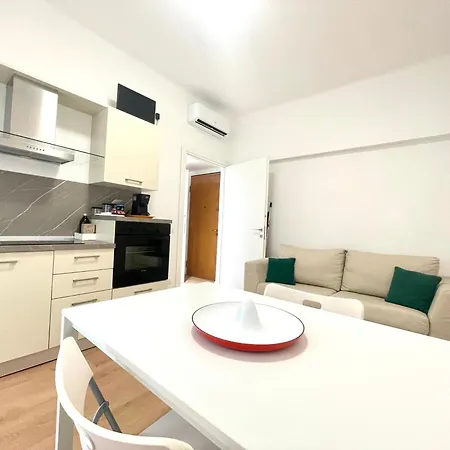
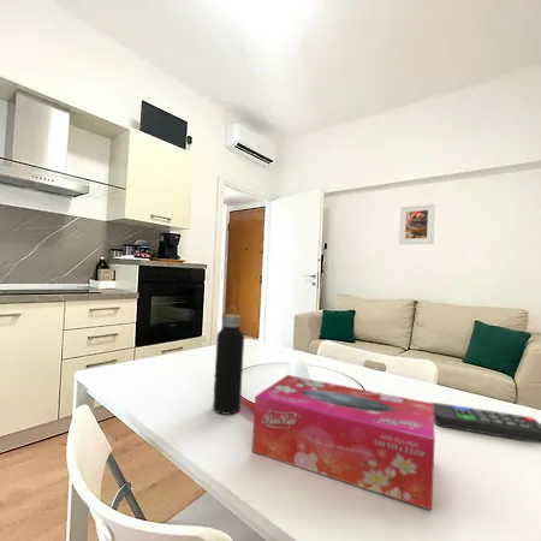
+ tissue box [251,374,436,511]
+ remote control [430,402,541,445]
+ water bottle [212,304,245,416]
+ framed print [398,203,436,245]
